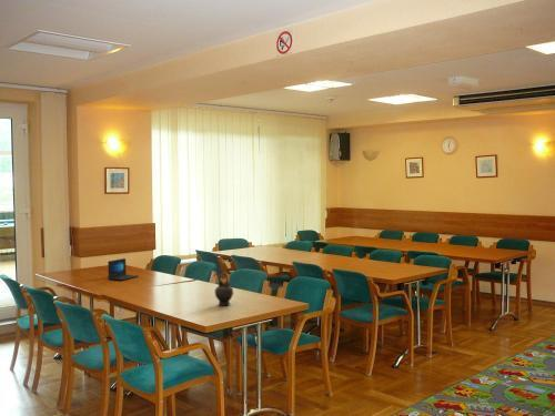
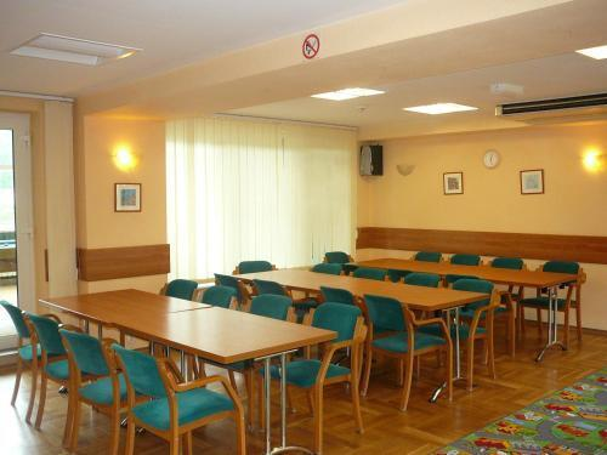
- teapot [214,272,235,306]
- laptop [107,257,140,281]
